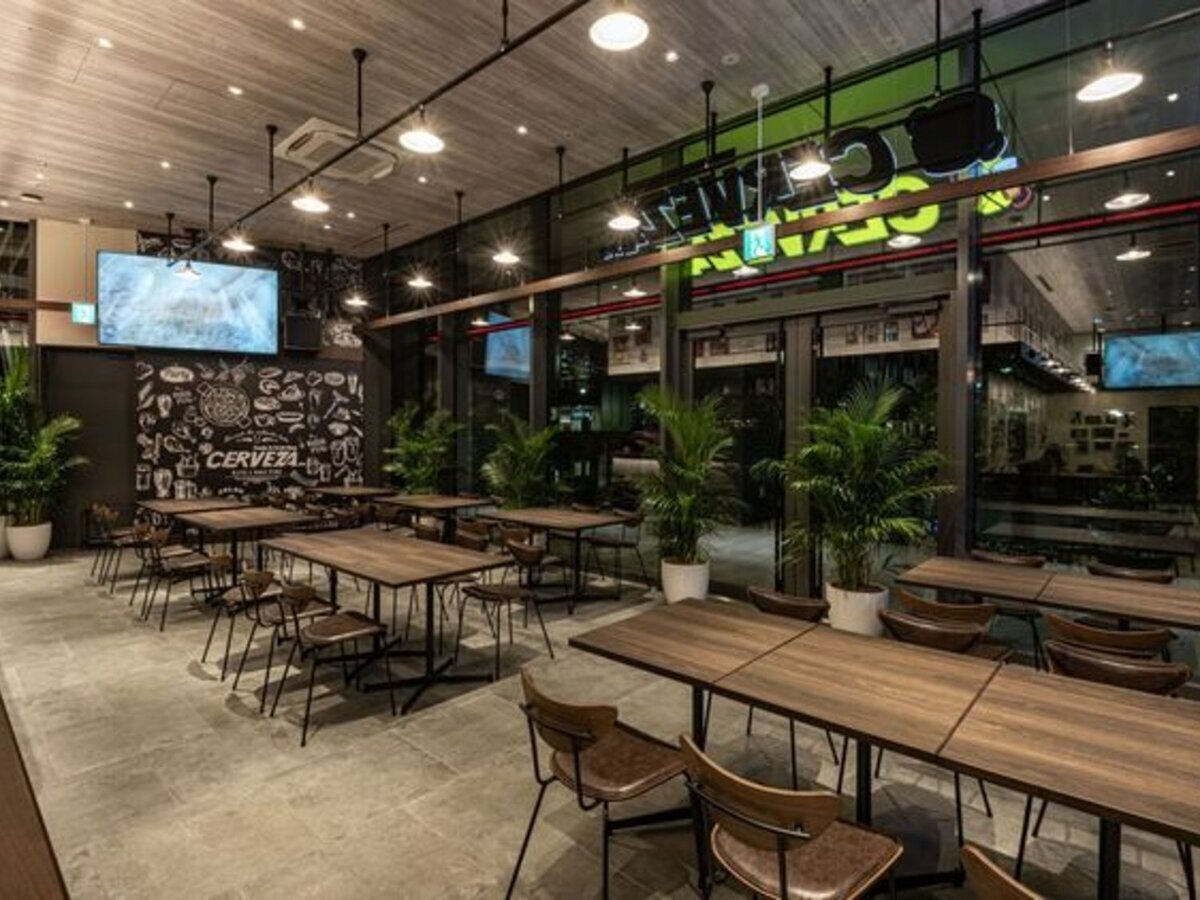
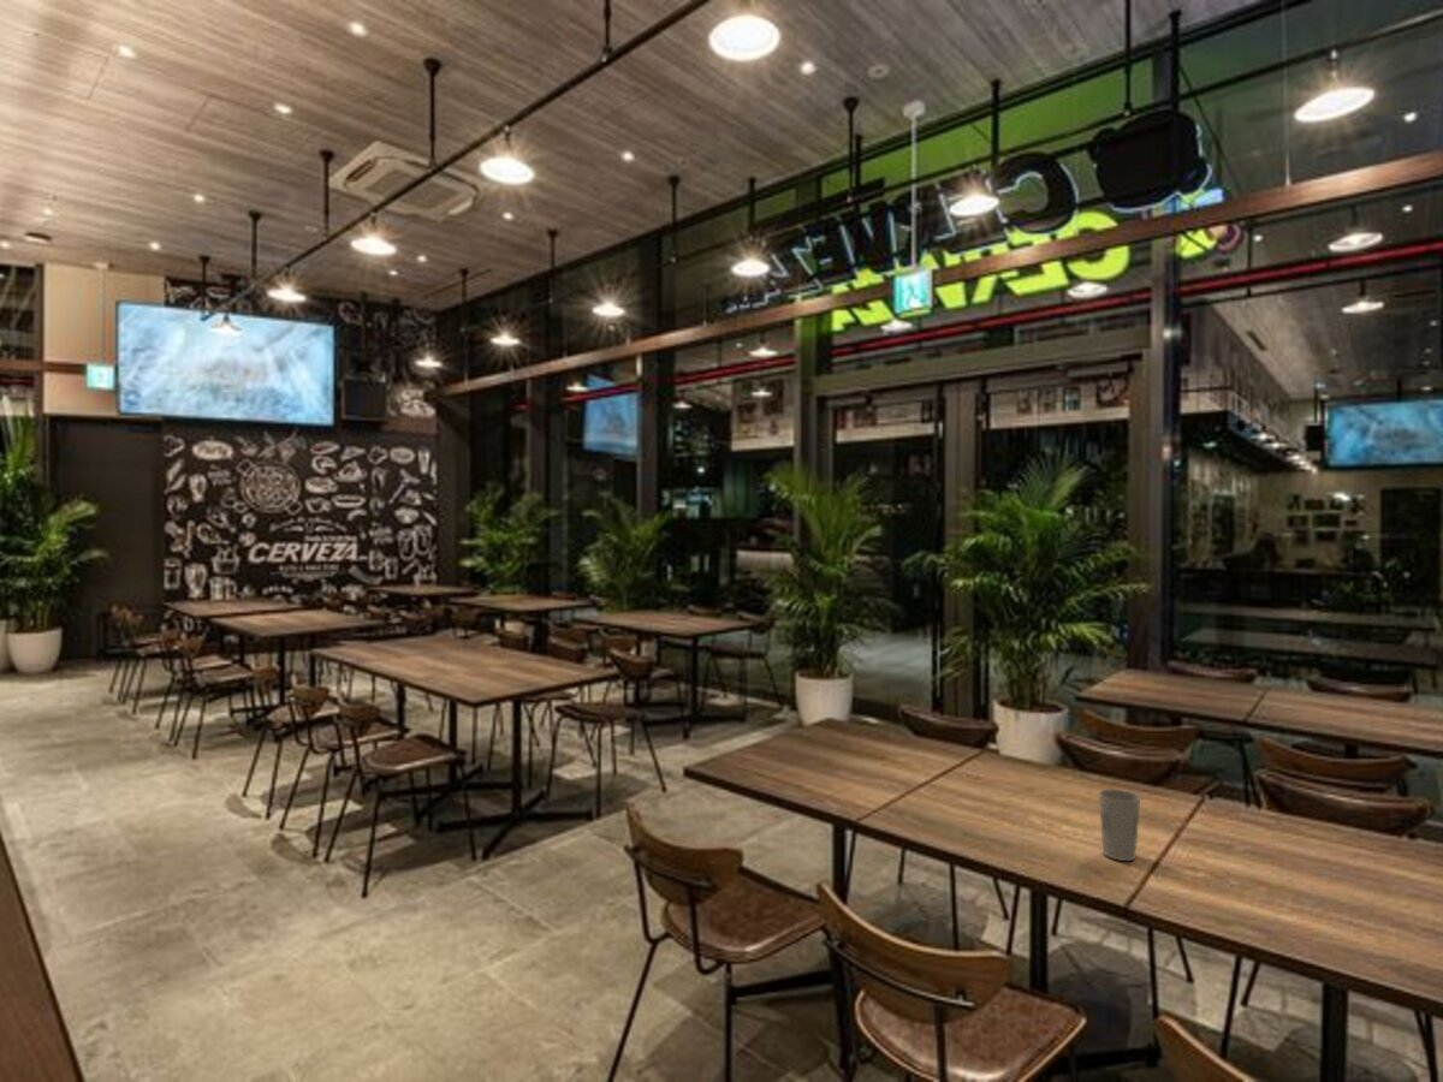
+ cup [1098,789,1141,862]
